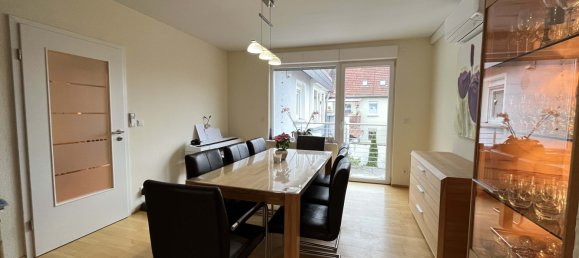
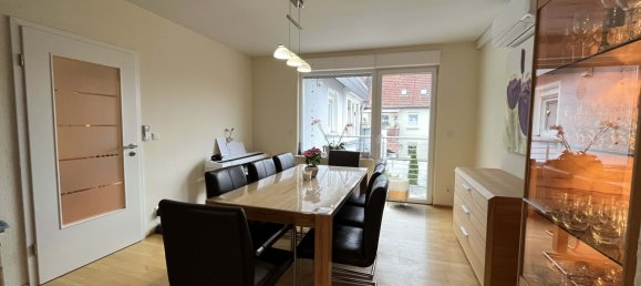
+ planter [386,176,411,211]
